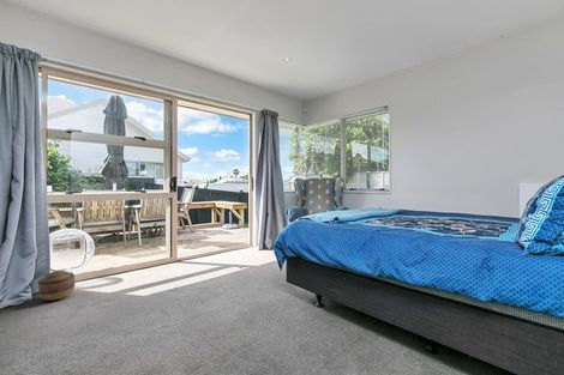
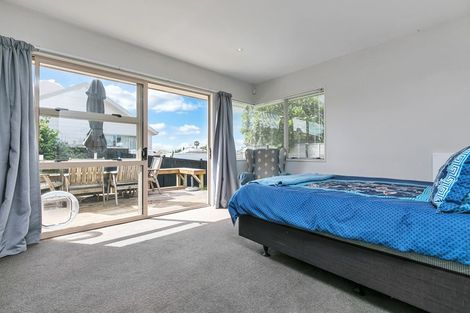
- basket [37,270,76,302]
